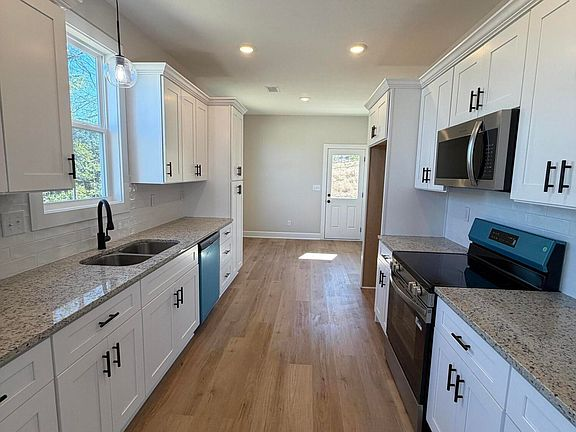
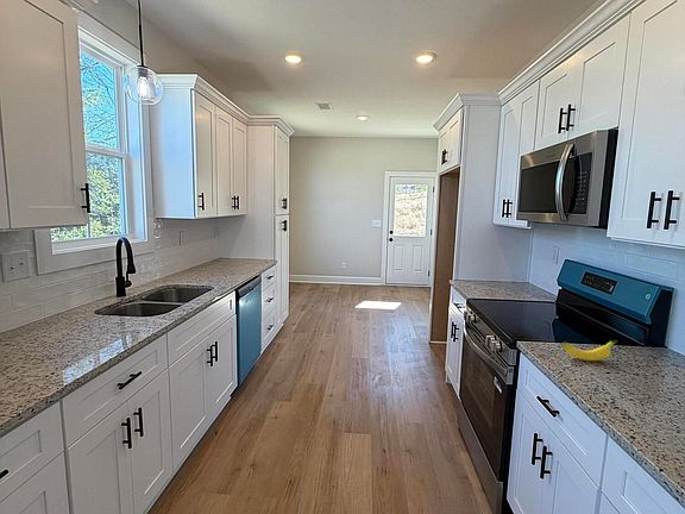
+ banana [561,339,620,362]
